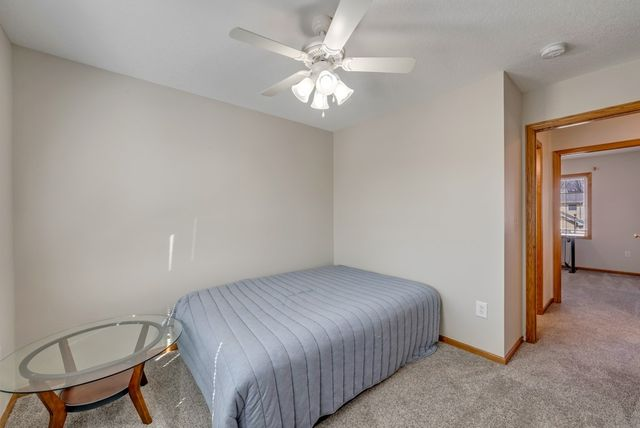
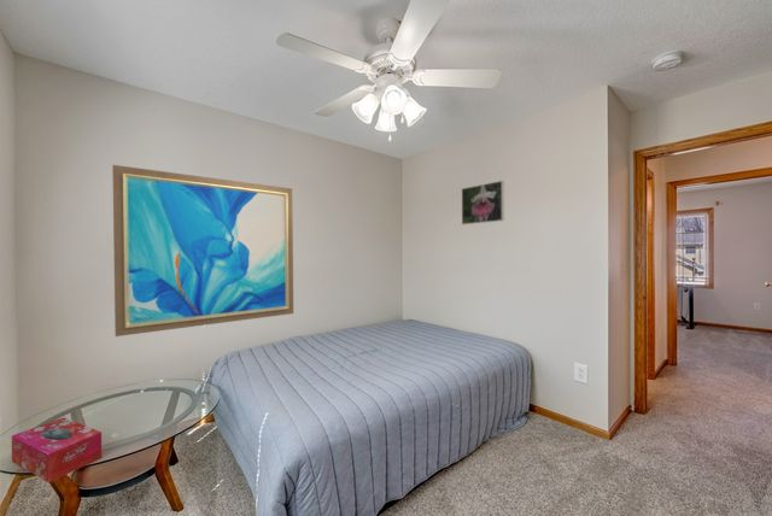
+ wall art [111,164,294,338]
+ tissue box [11,416,103,483]
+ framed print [461,180,505,225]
